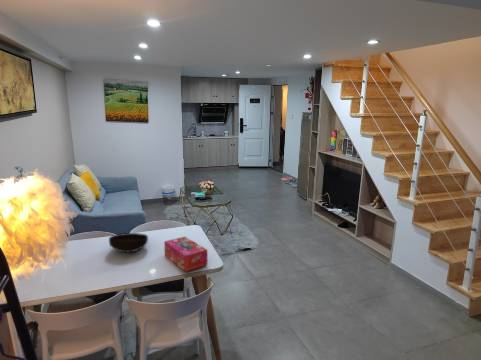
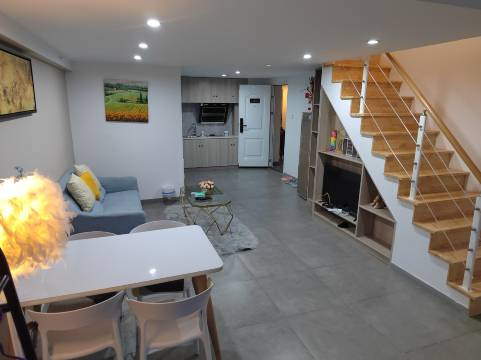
- tissue box [163,236,209,272]
- bowl [108,232,149,253]
